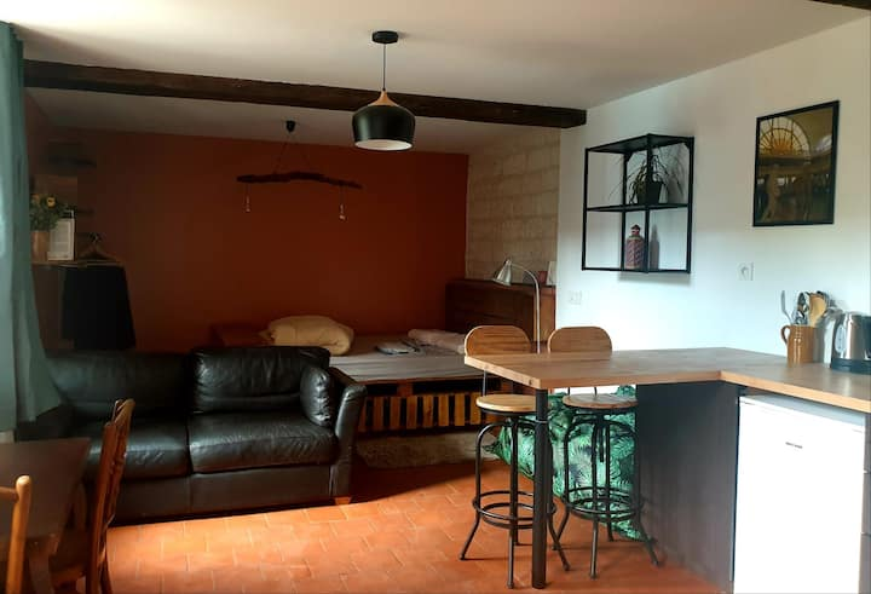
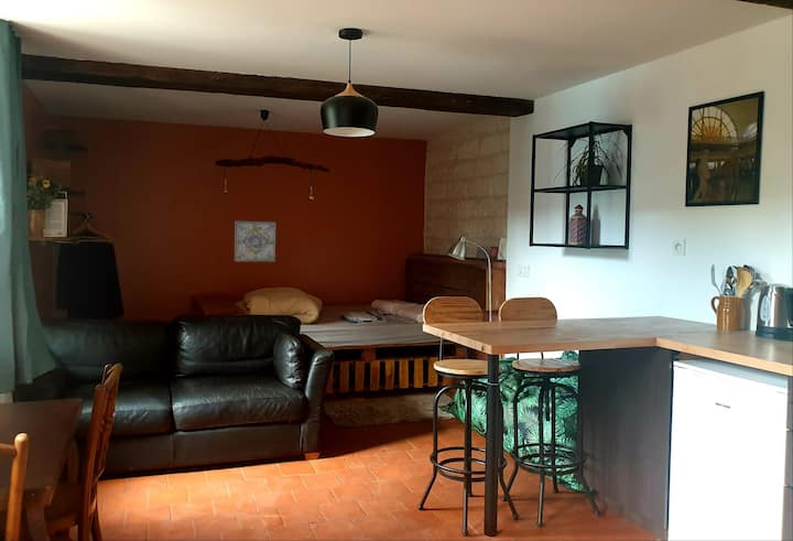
+ wall art [233,220,276,263]
